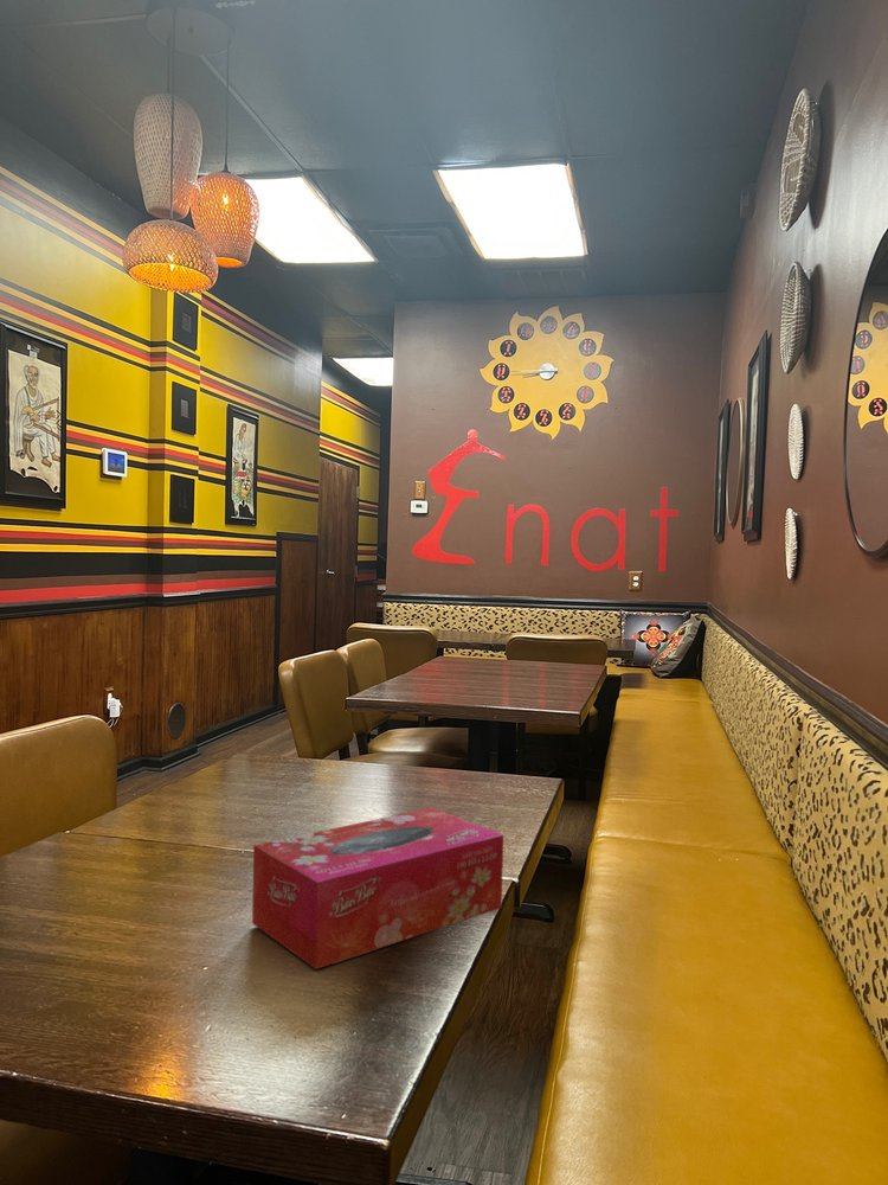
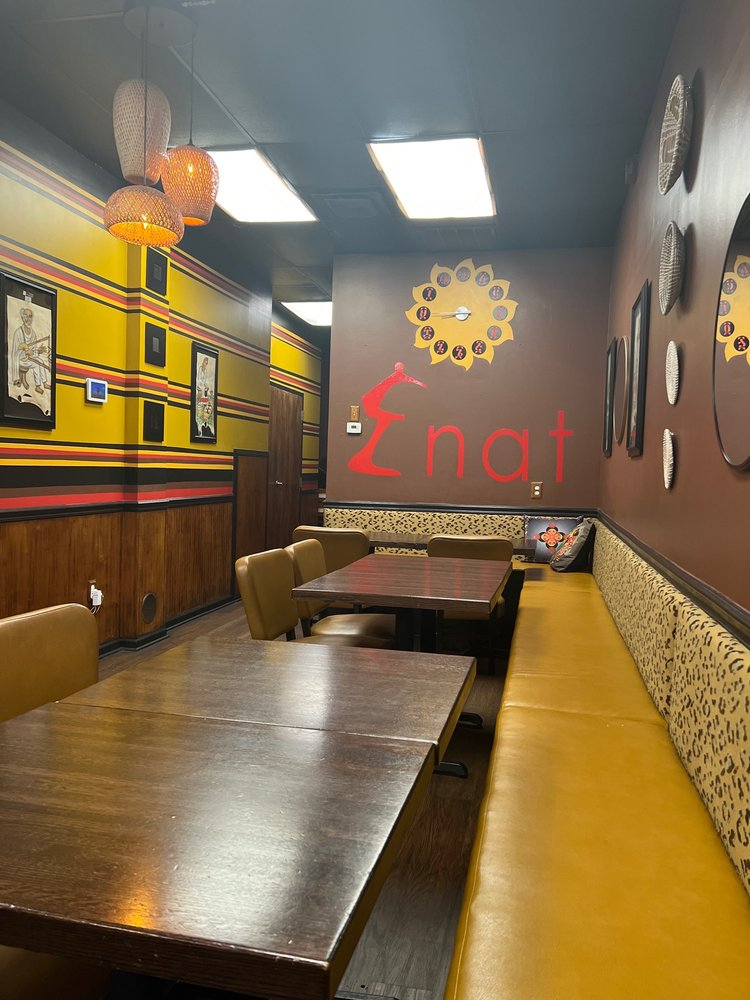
- tissue box [251,807,504,971]
